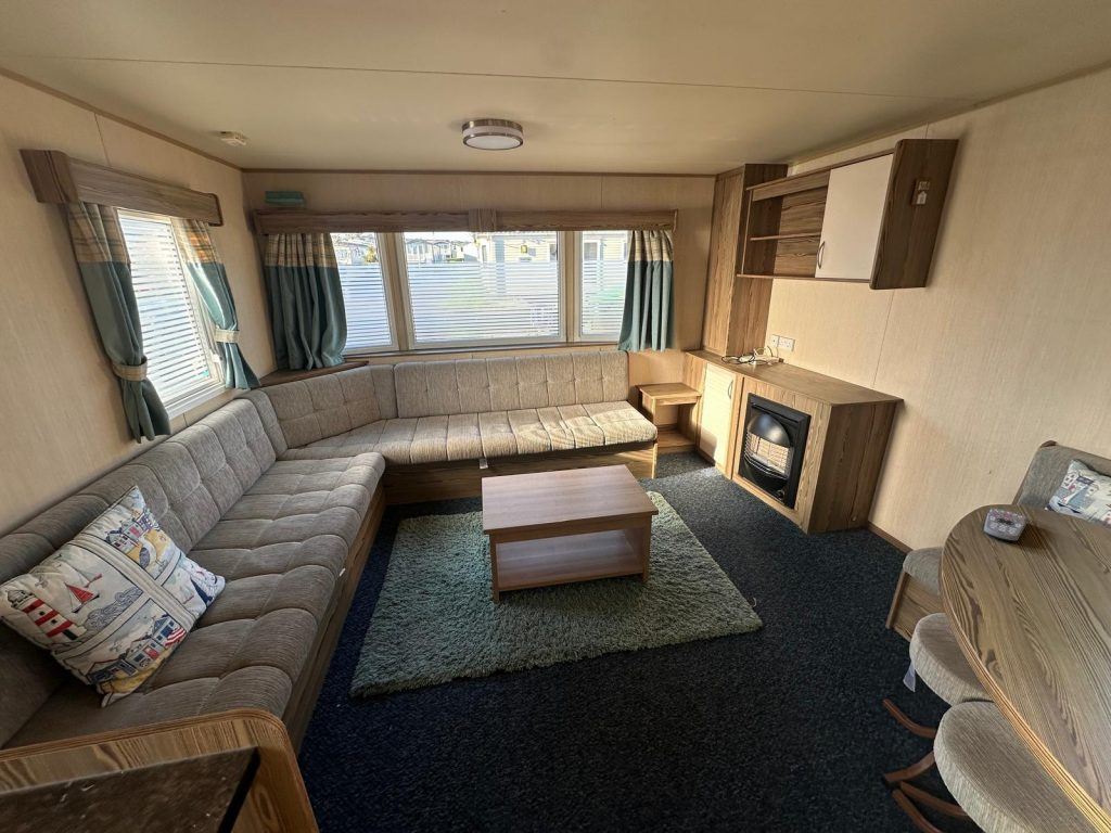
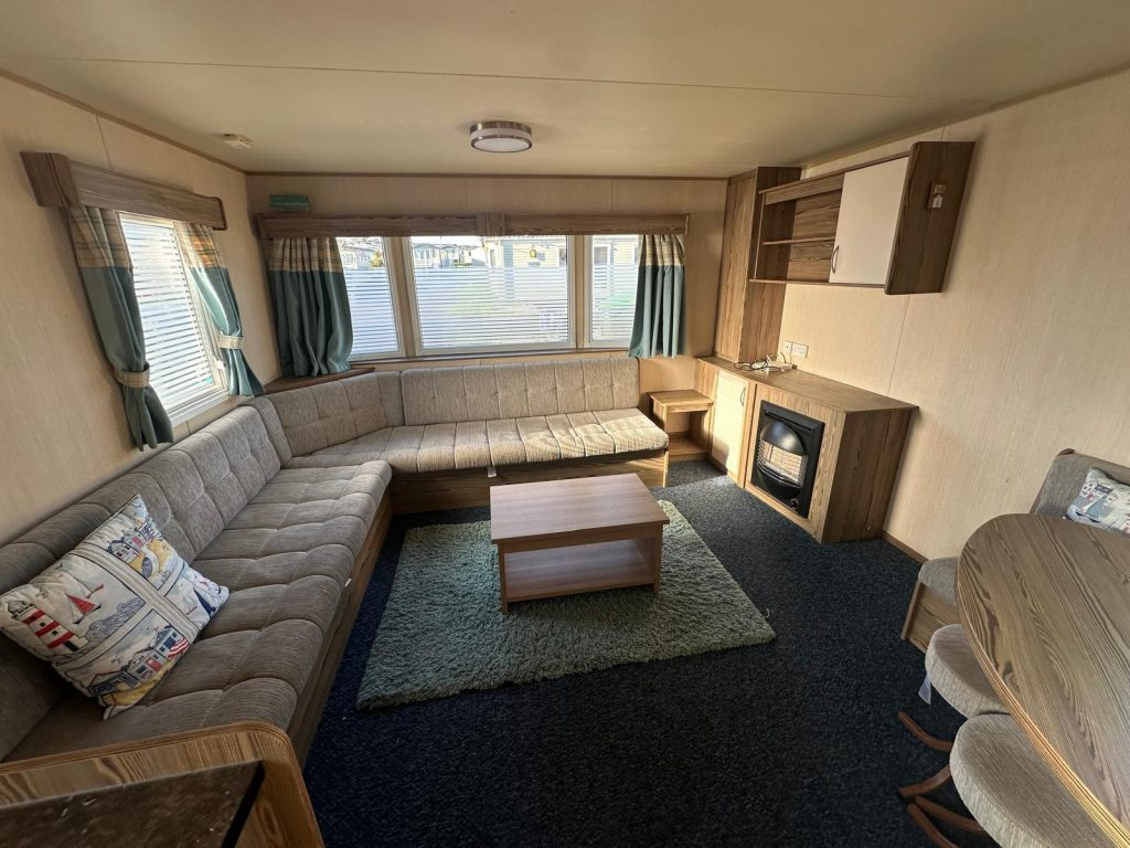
- remote control [983,508,1029,542]
